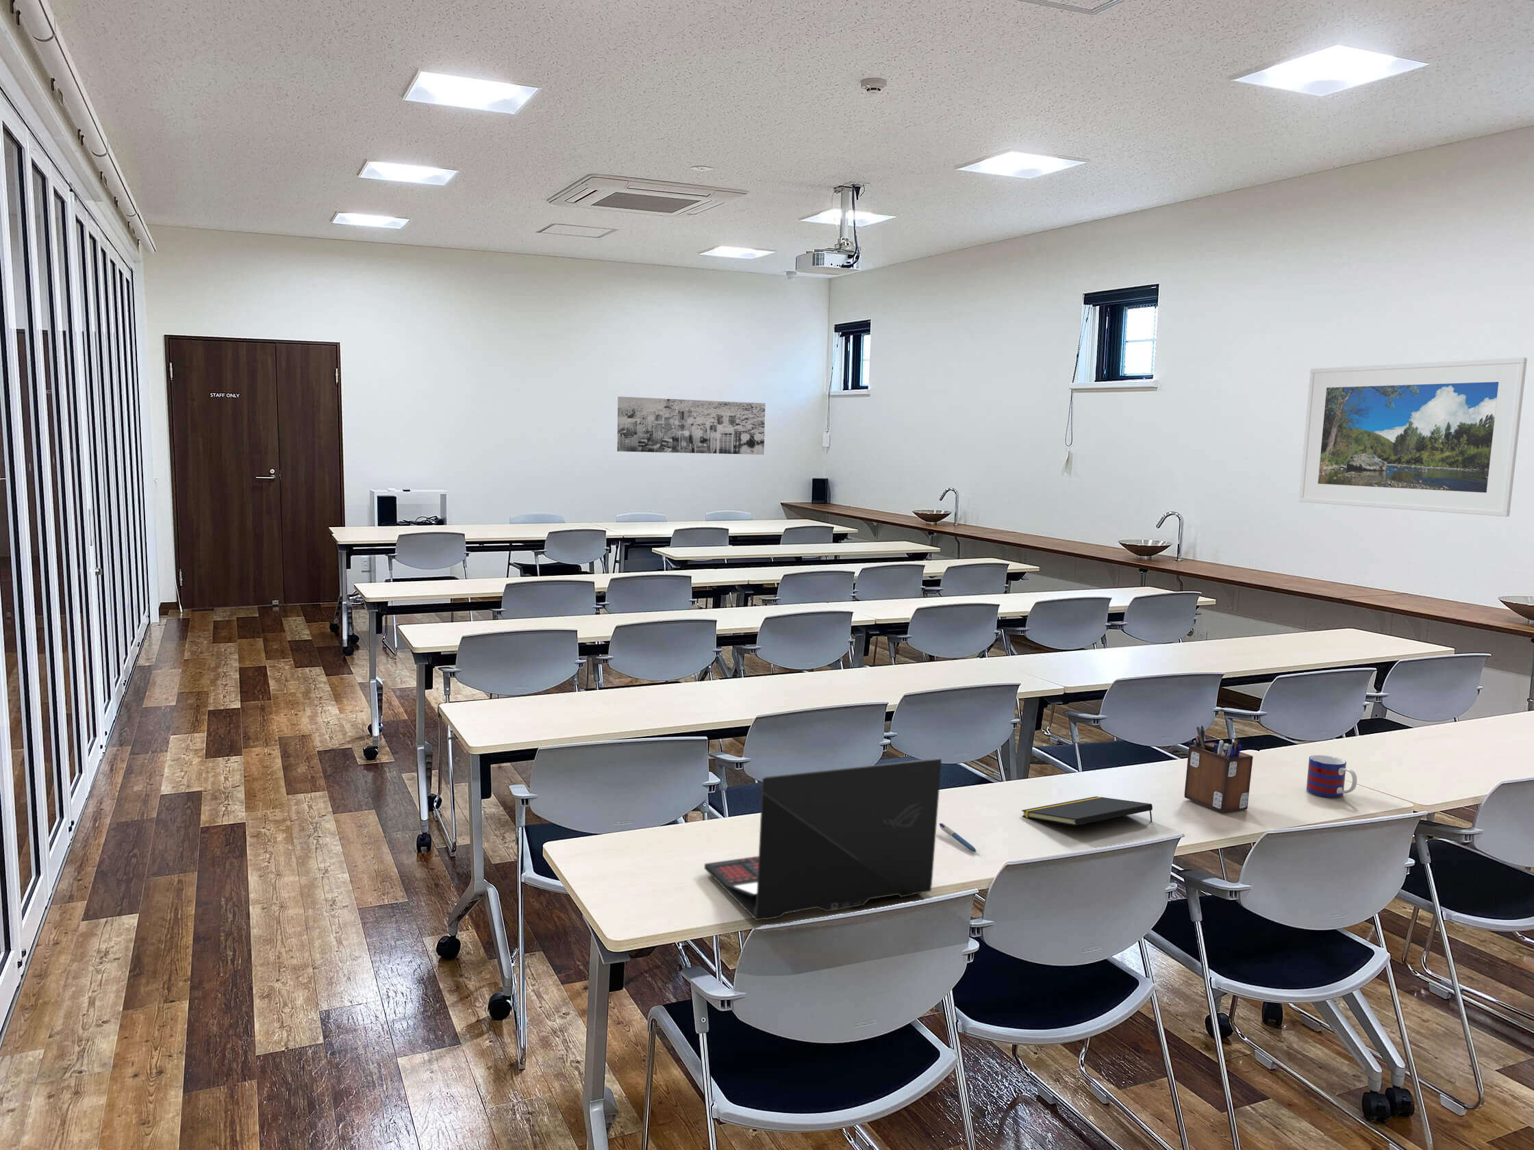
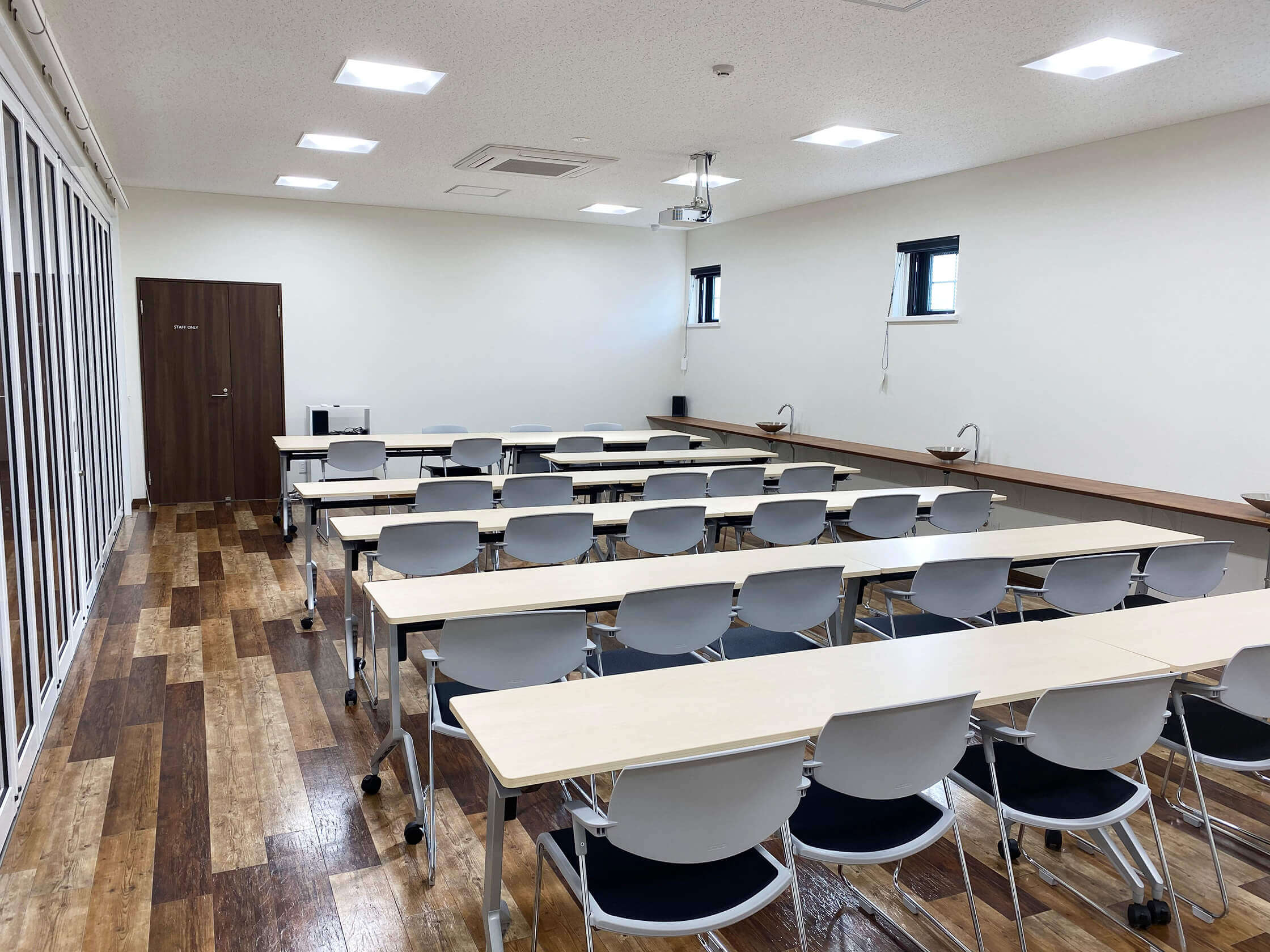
- mug [1306,754,1358,798]
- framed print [1297,356,1528,517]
- wall art [616,396,766,455]
- desk organizer [1184,725,1254,813]
- laptop [704,757,942,922]
- pen [939,823,977,853]
- notepad [1021,795,1154,826]
